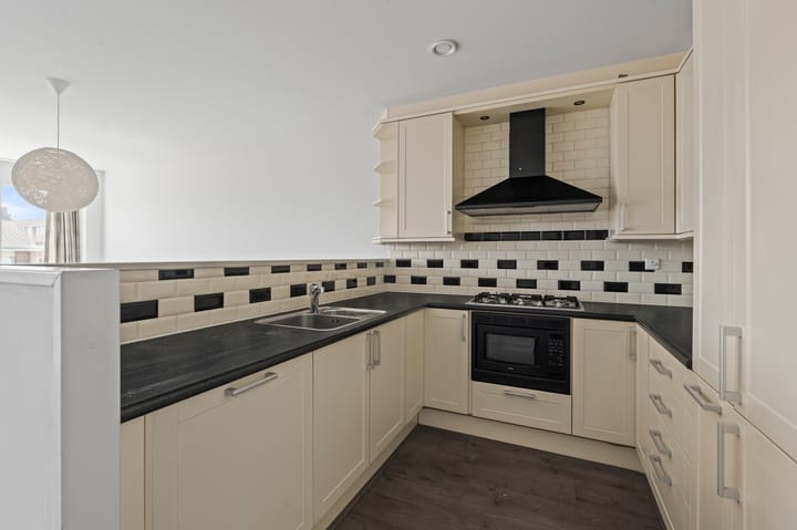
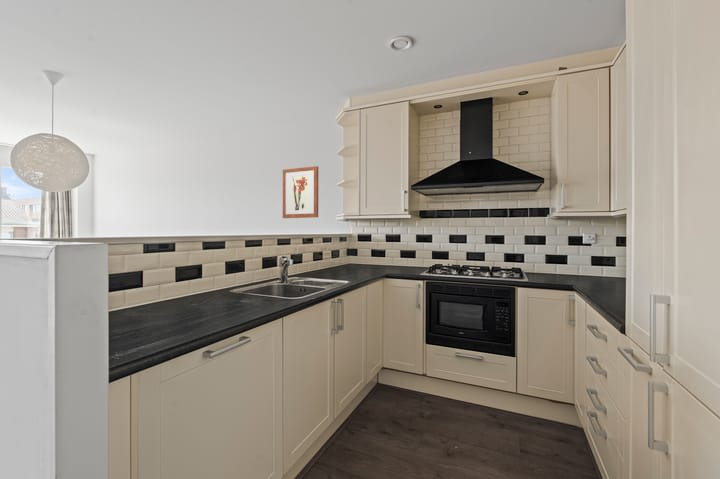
+ wall art [282,165,319,219]
